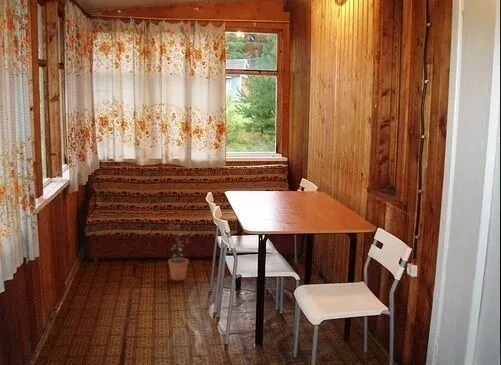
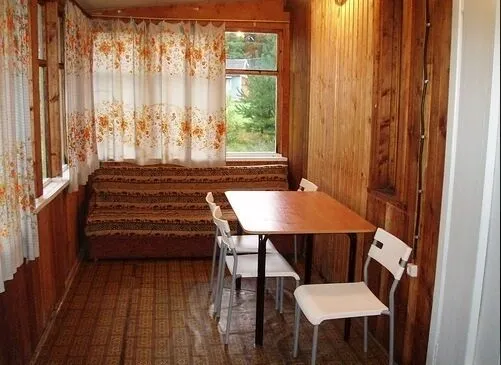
- potted plant [167,222,191,282]
